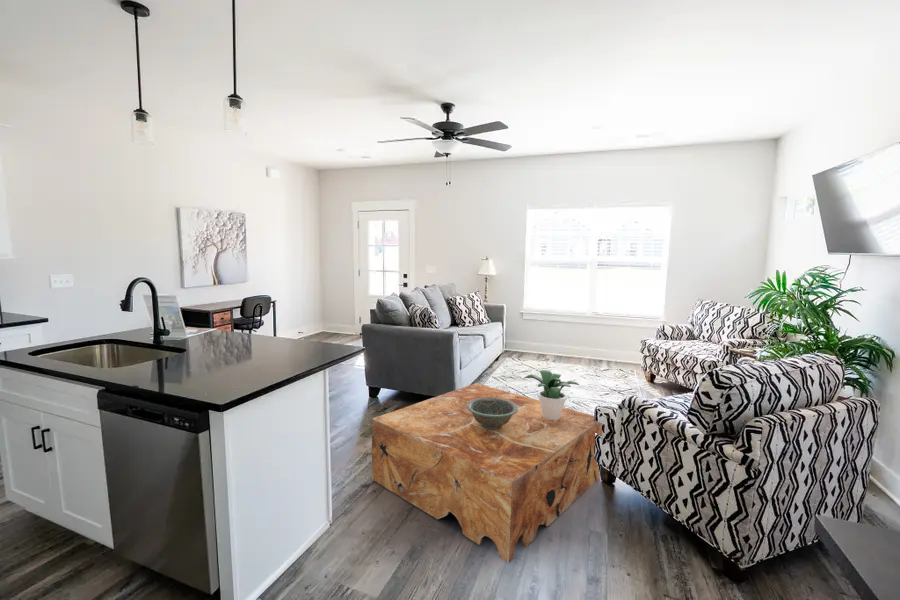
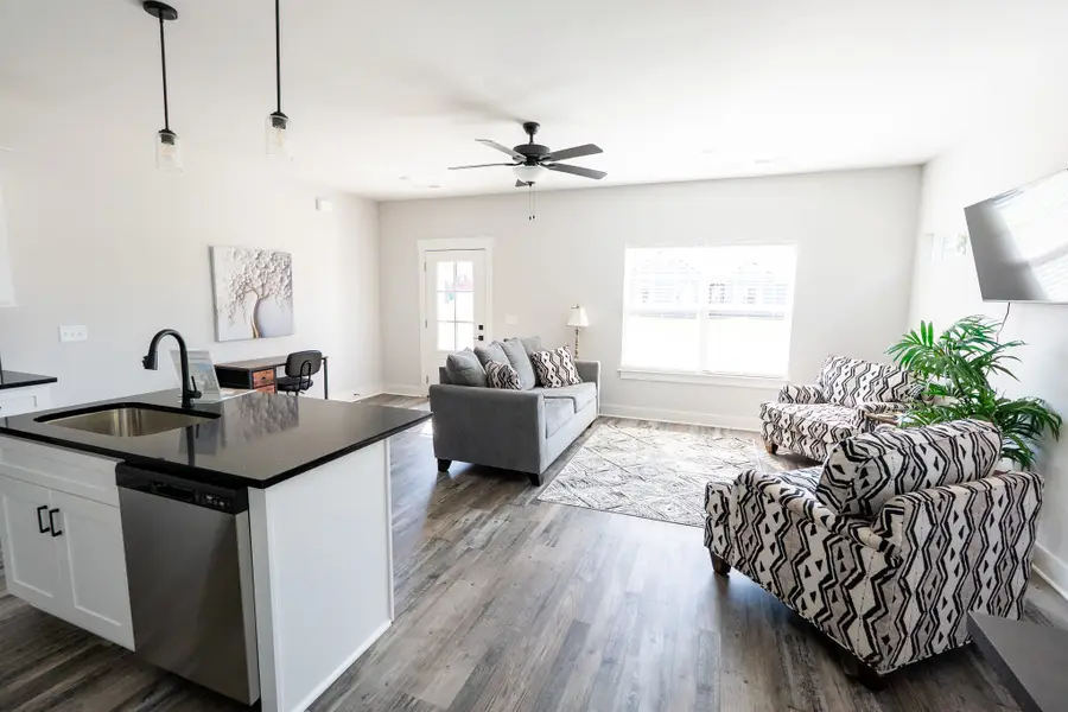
- coffee table [371,382,603,564]
- decorative bowl [466,398,518,429]
- potted plant [523,369,580,420]
